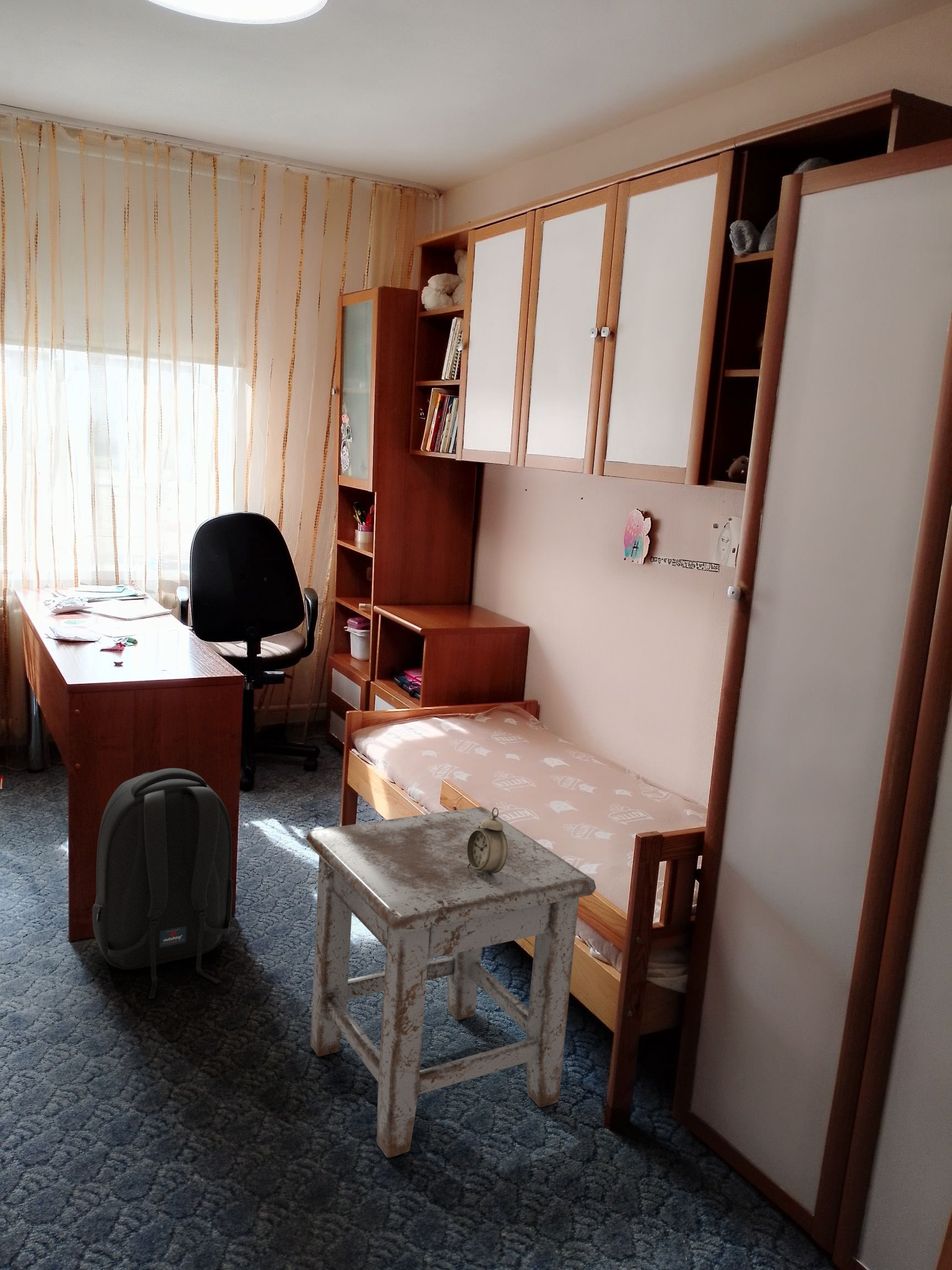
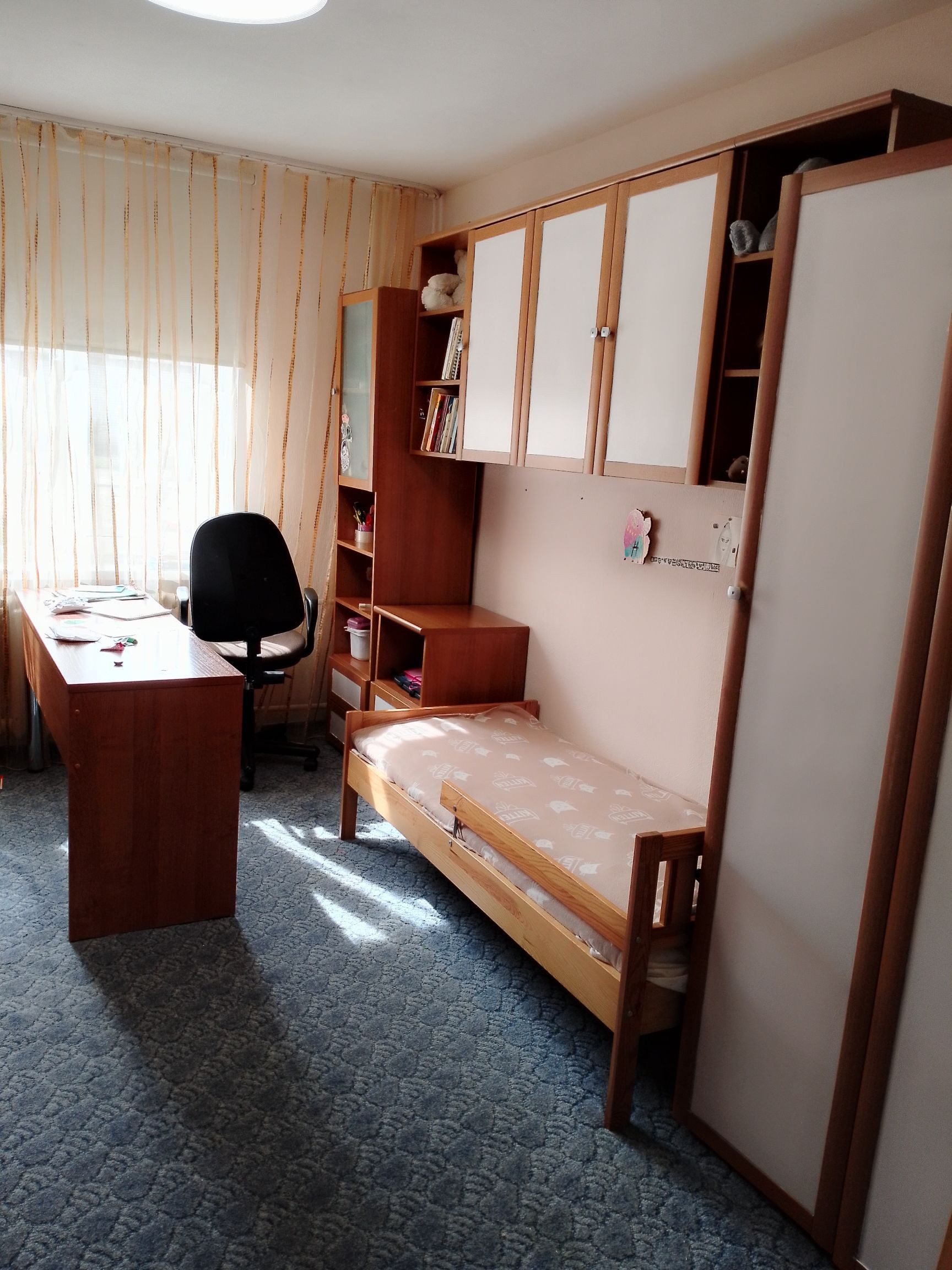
- alarm clock [467,807,508,880]
- backpack [92,768,233,999]
- stool [306,806,597,1159]
